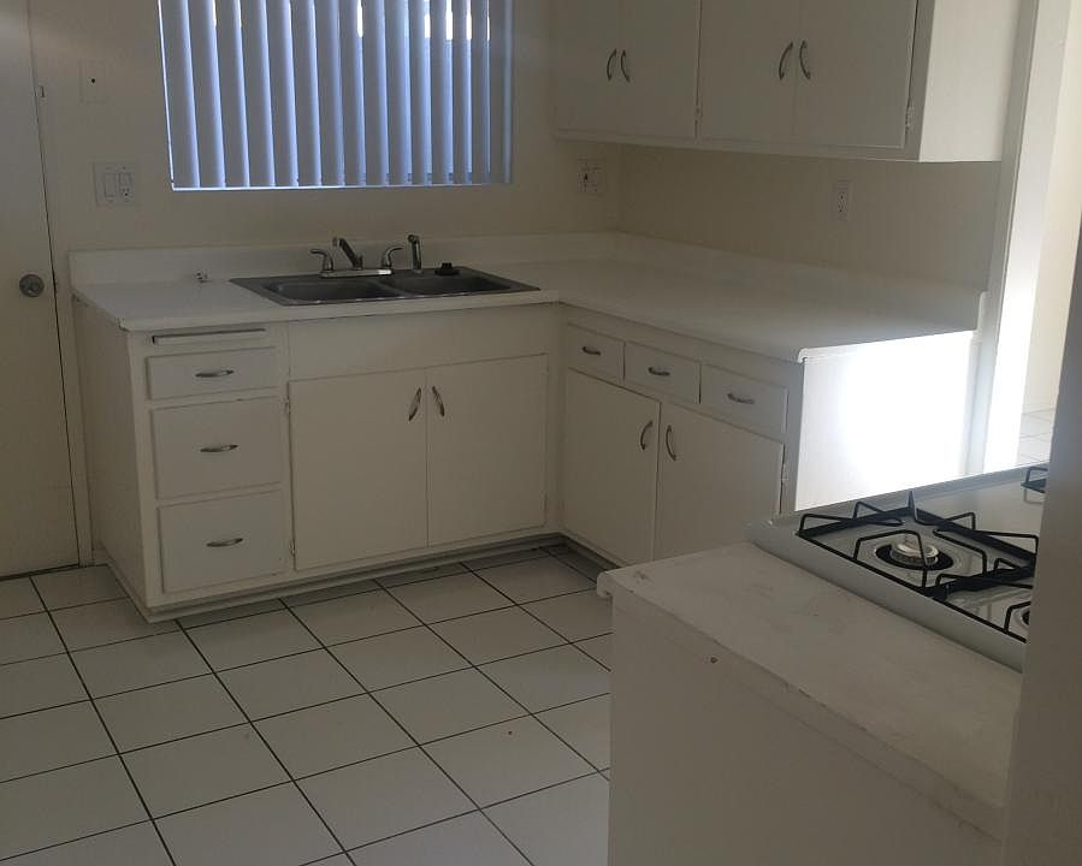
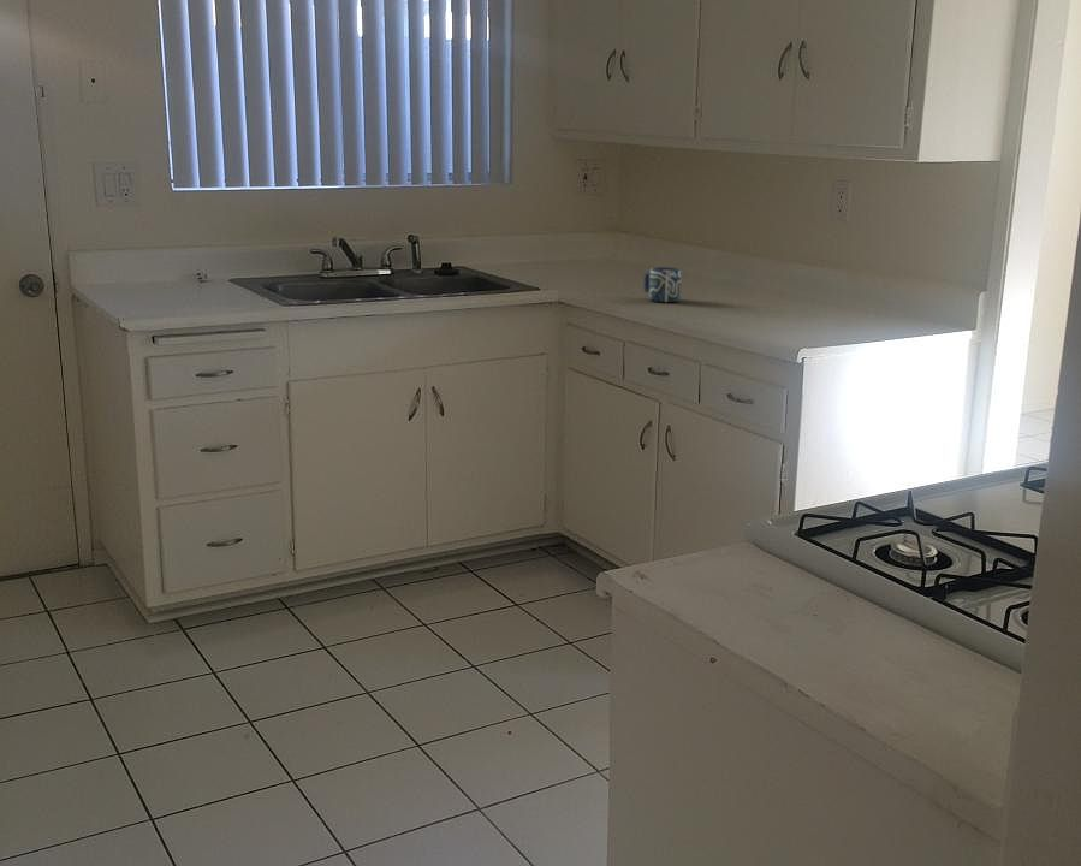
+ cup [642,266,683,303]
